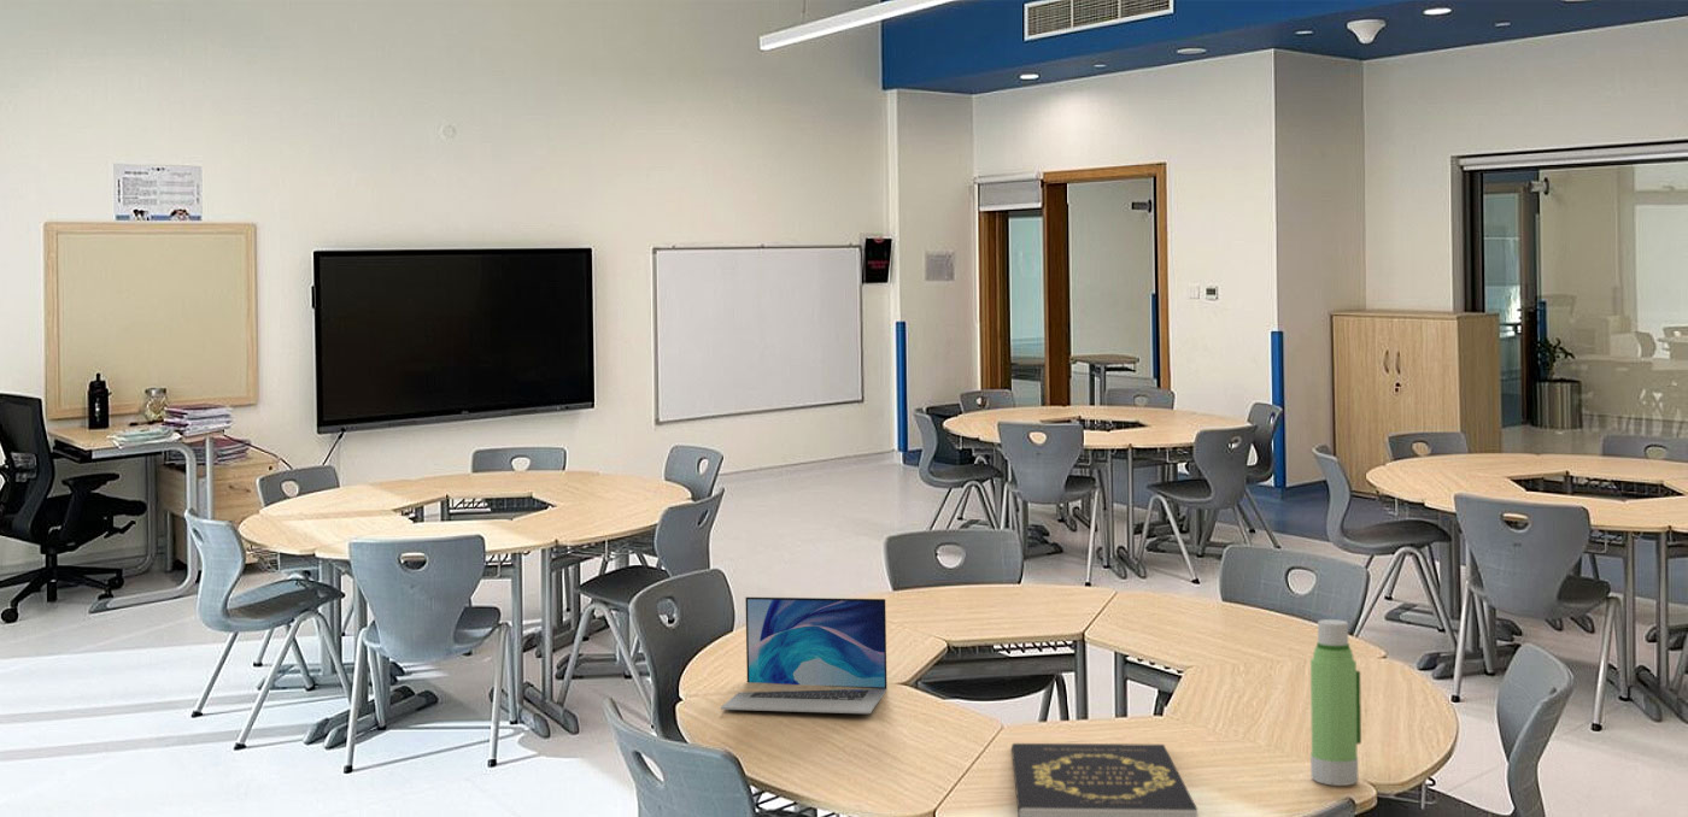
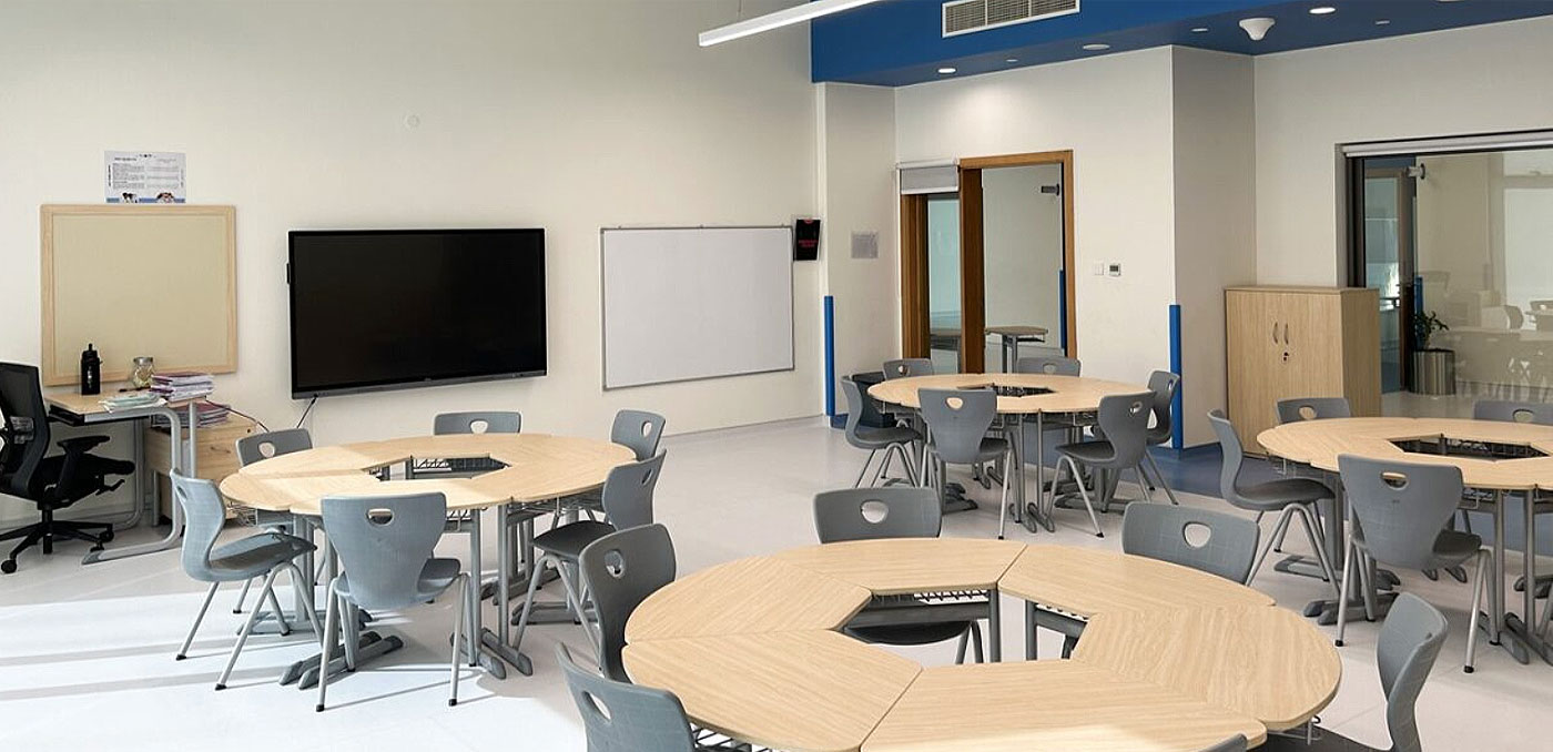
- water bottle [1309,618,1362,787]
- laptop [720,595,889,715]
- book [1010,742,1198,817]
